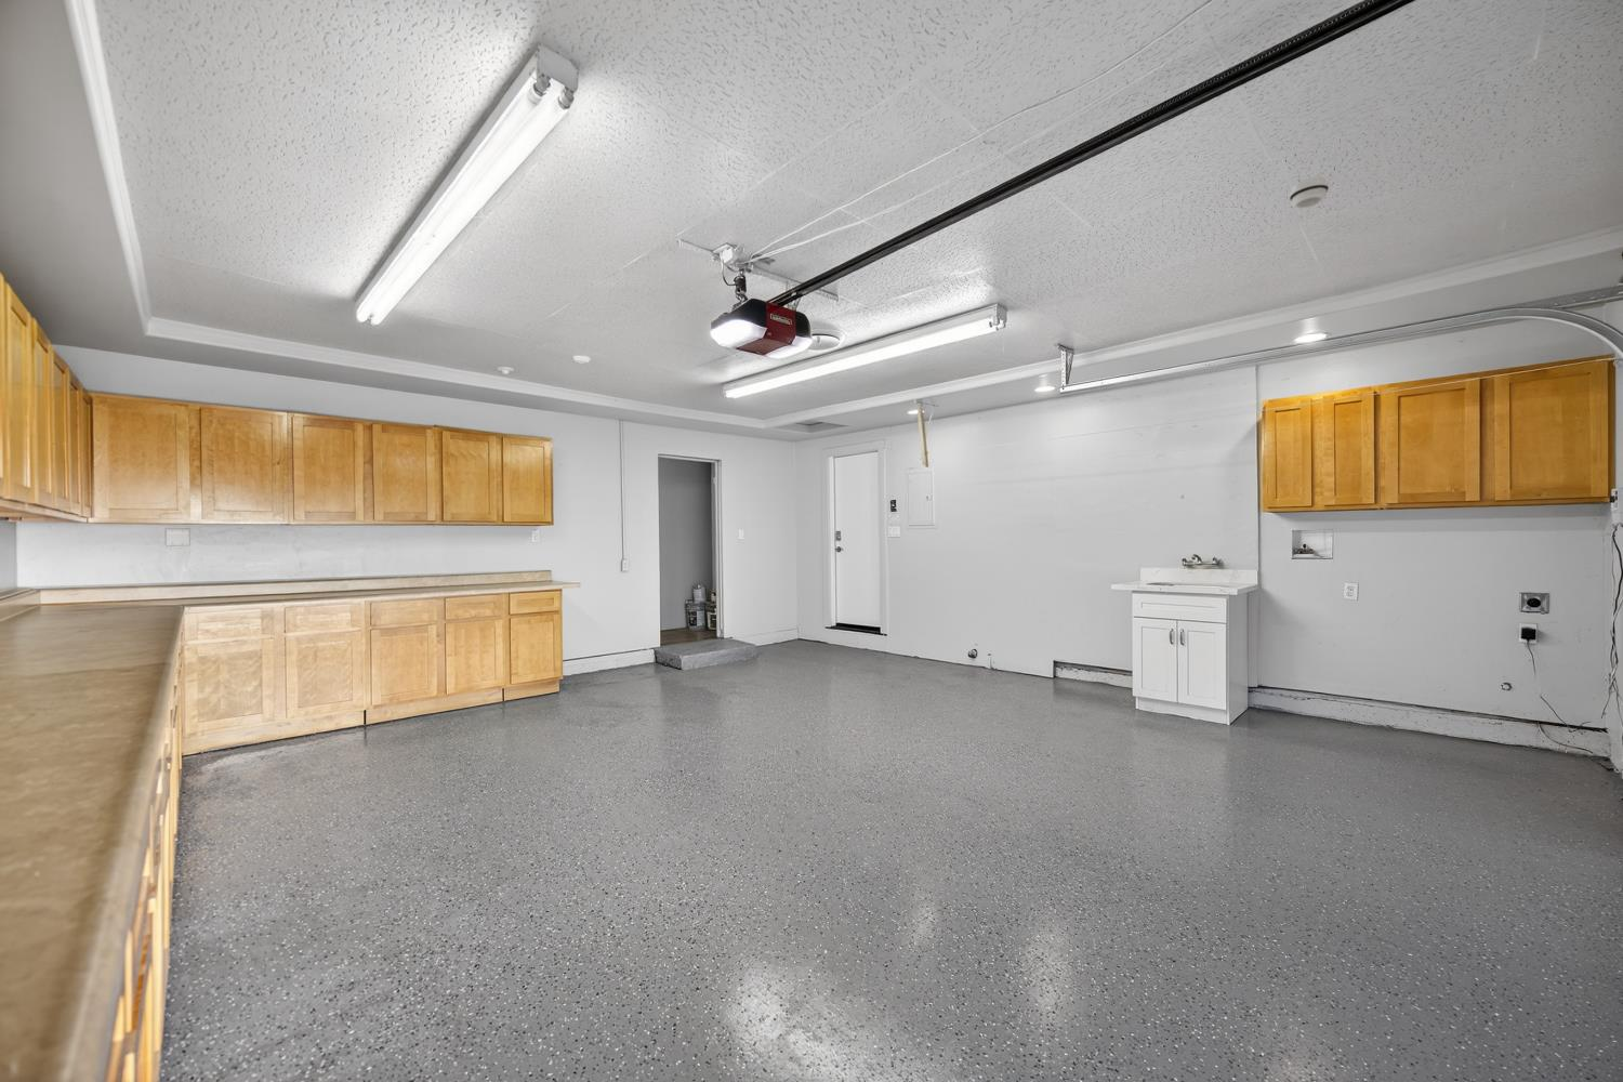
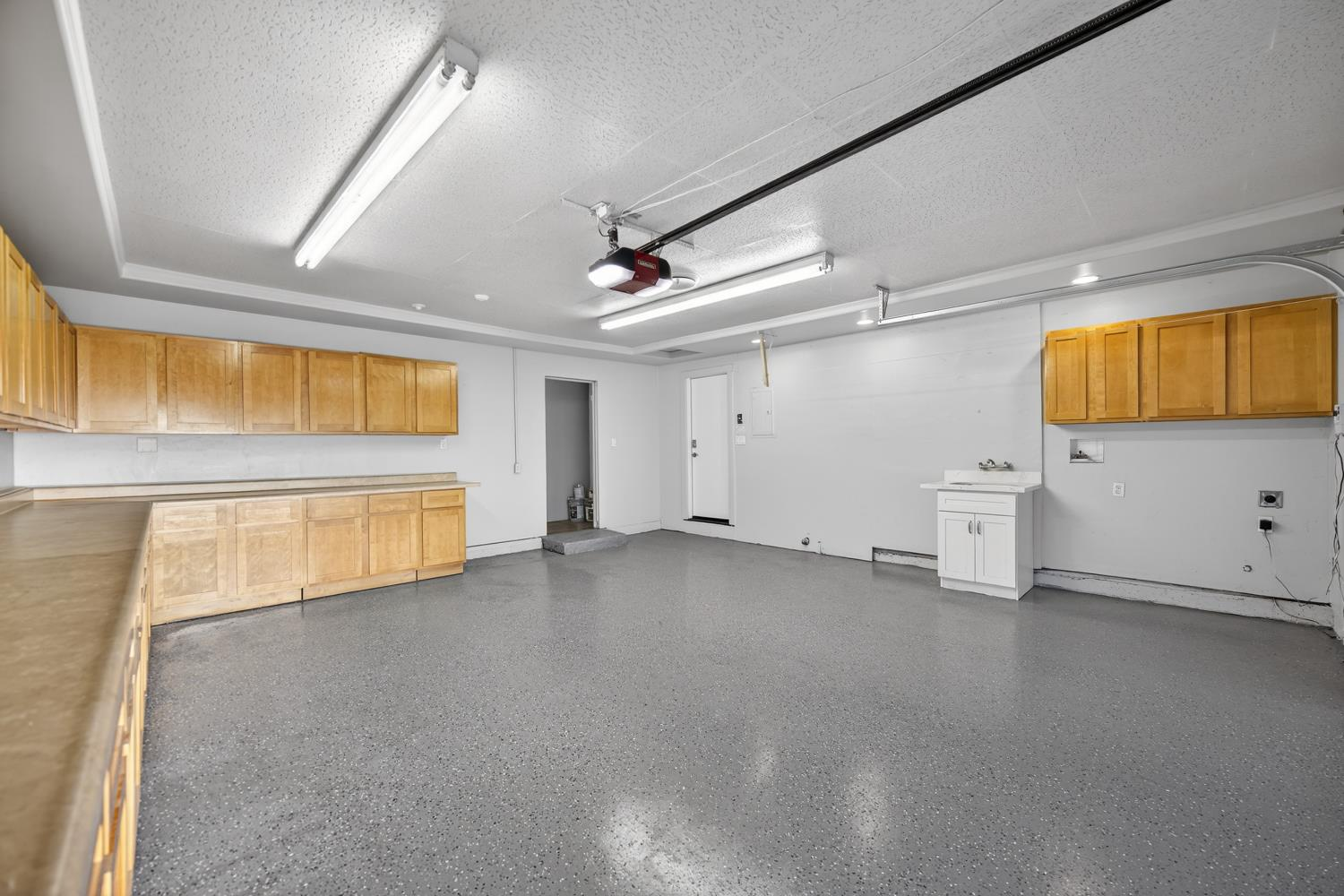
- smoke detector [1288,176,1330,209]
